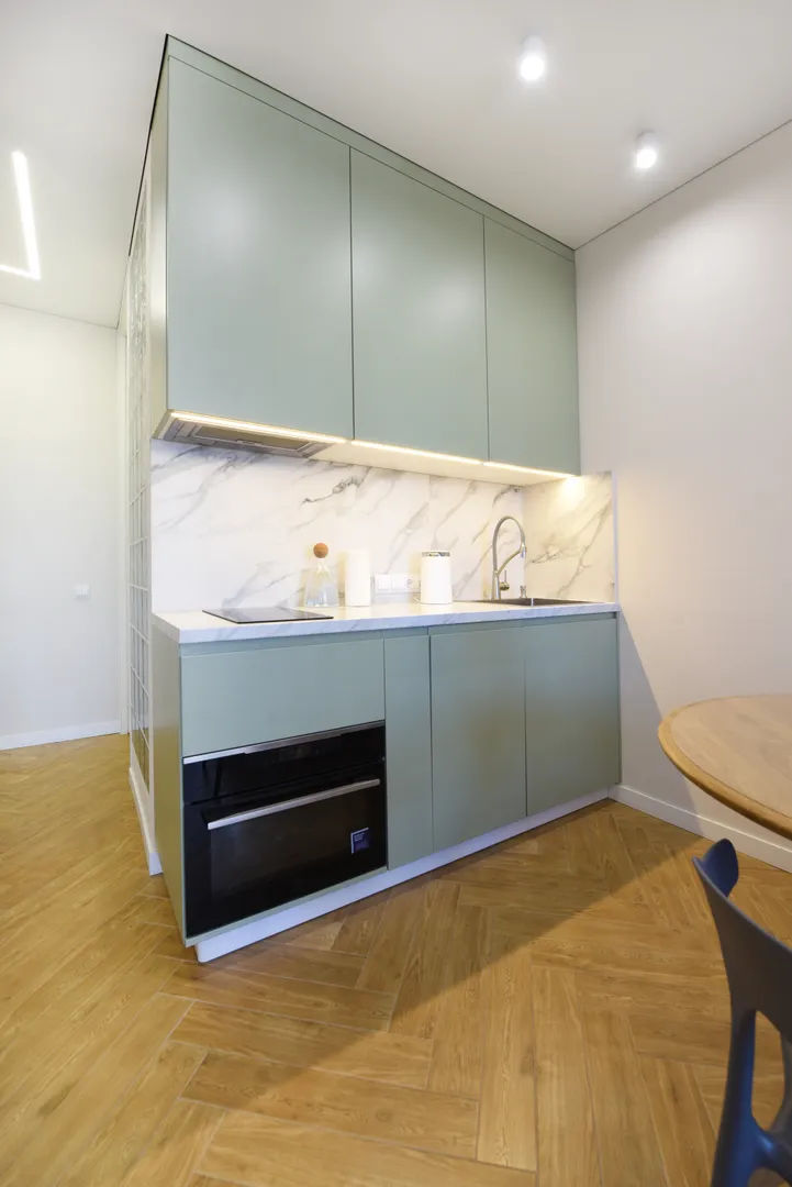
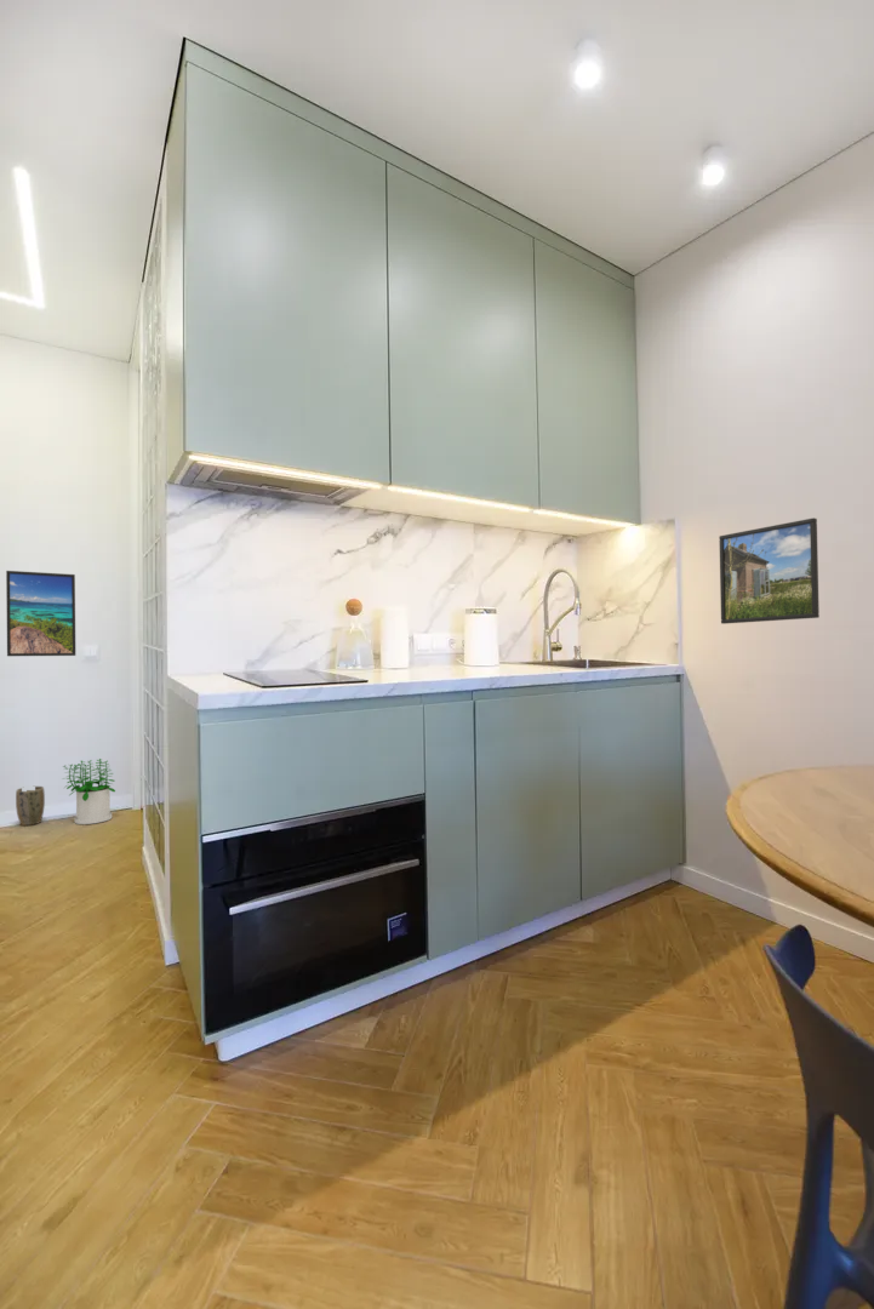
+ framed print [718,516,821,625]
+ plant pot [15,785,46,827]
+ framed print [5,570,76,657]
+ potted plant [61,758,116,825]
